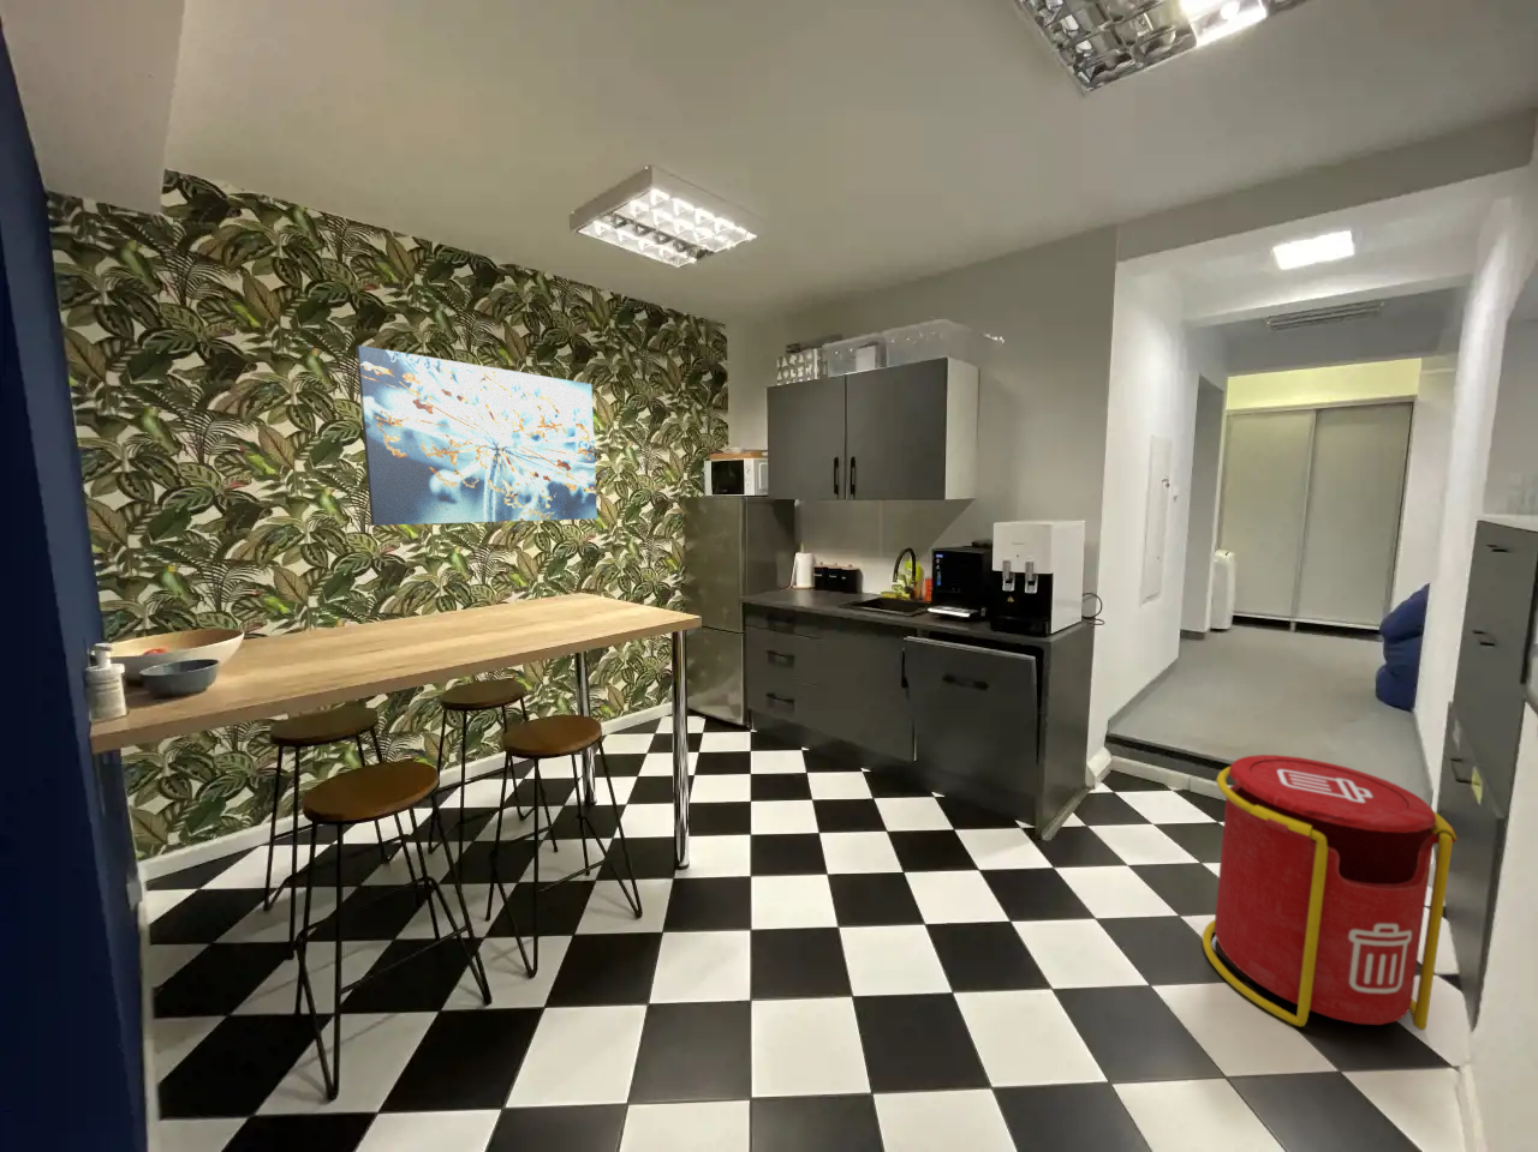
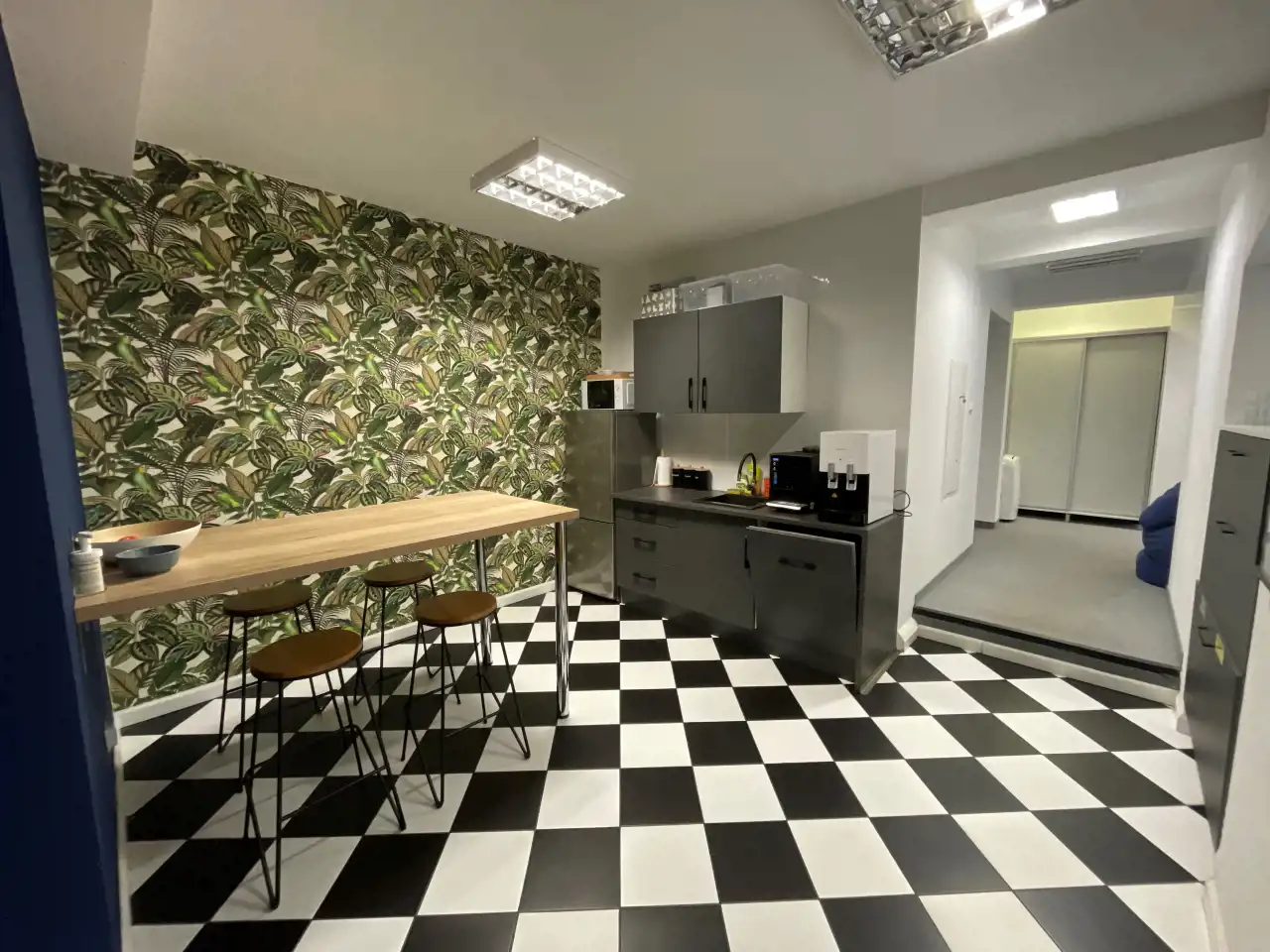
- wall art [355,345,598,526]
- trash can [1201,754,1459,1032]
